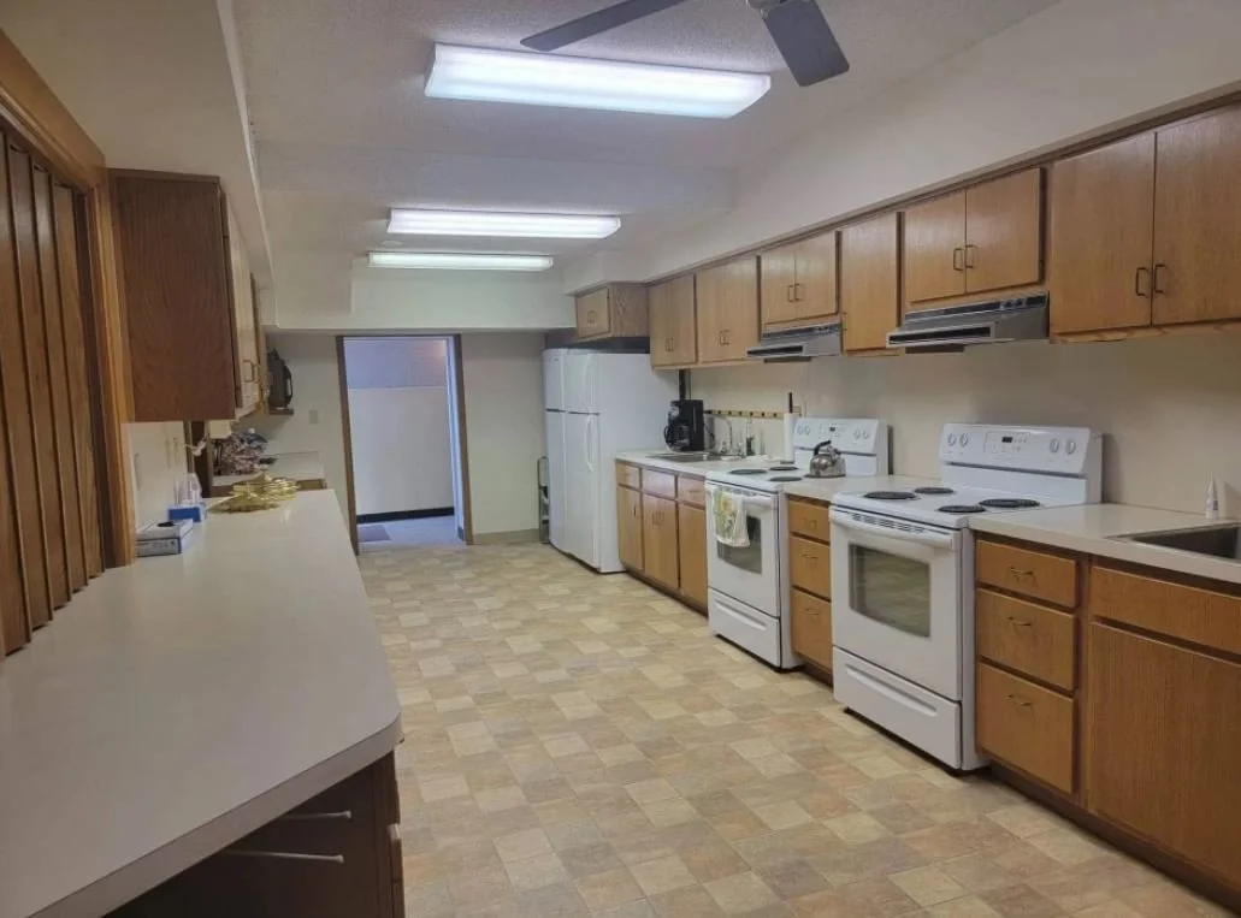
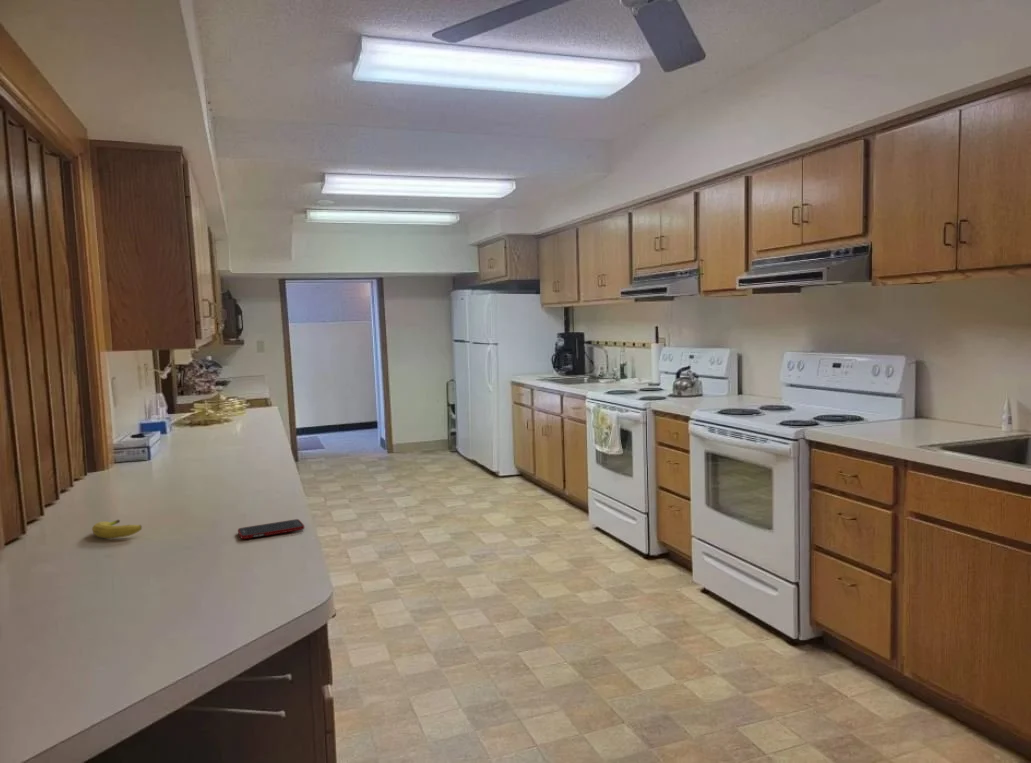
+ cell phone [237,518,305,540]
+ fruit [91,519,143,539]
